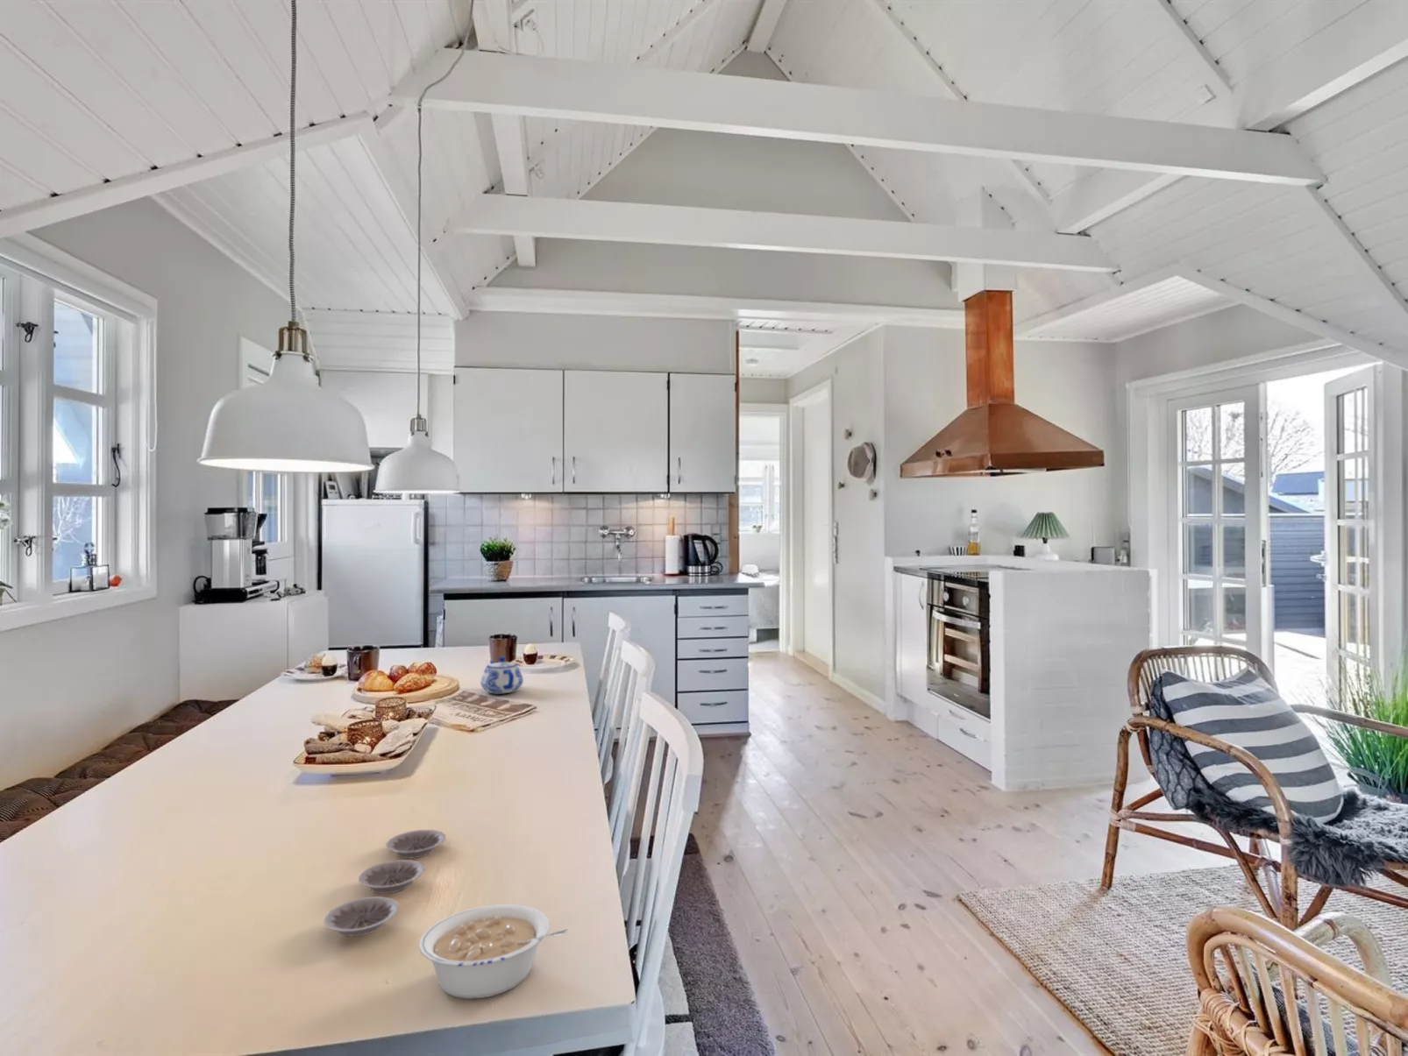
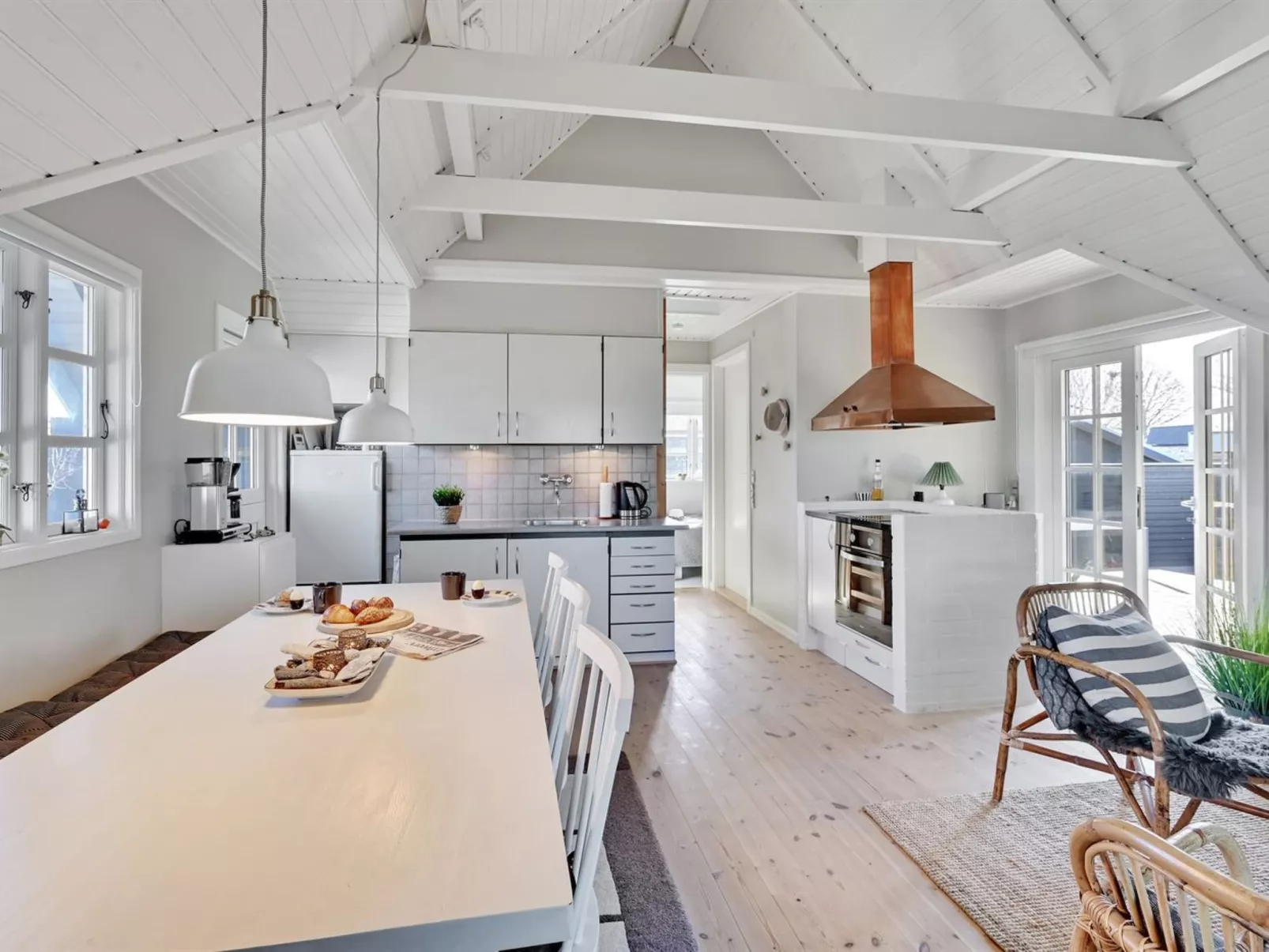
- plate [323,829,446,937]
- legume [418,904,569,999]
- teapot [479,657,525,694]
